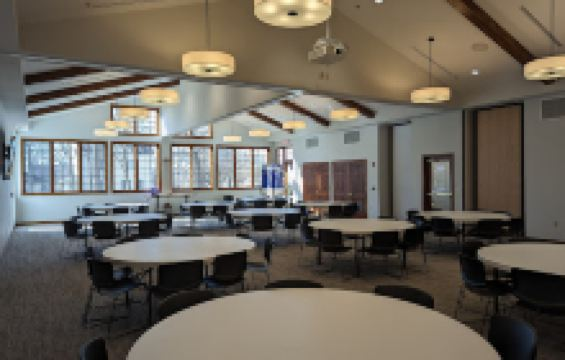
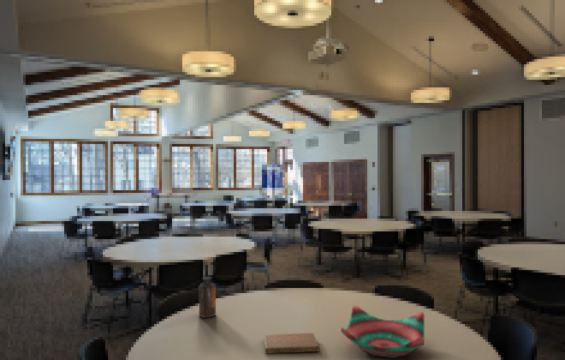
+ notebook [263,332,320,355]
+ decorative bowl [340,304,425,359]
+ bottle [198,276,217,319]
